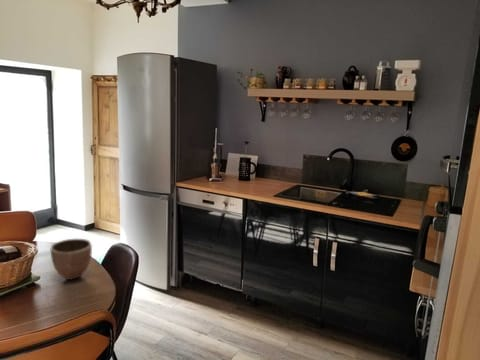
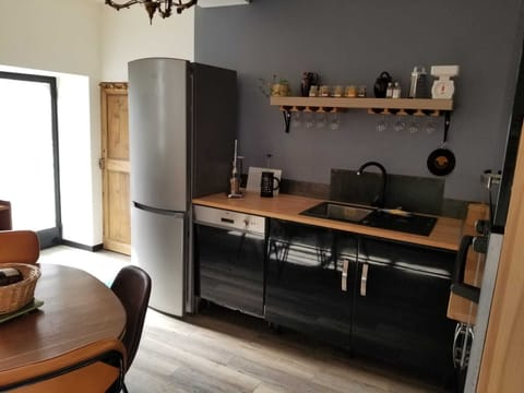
- decorative bowl [50,238,93,281]
